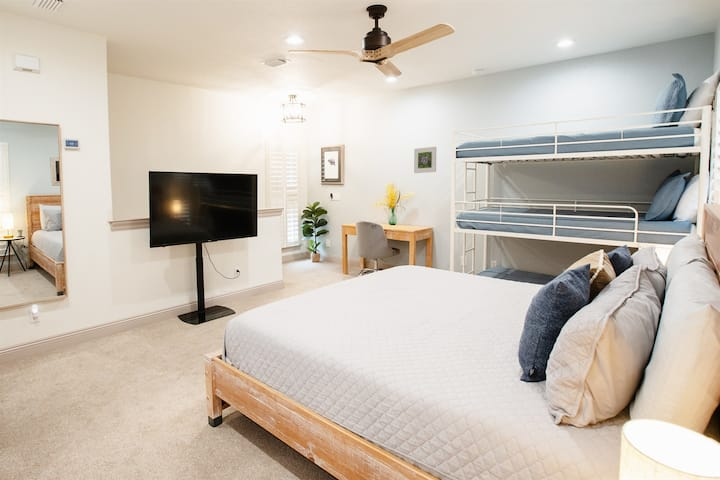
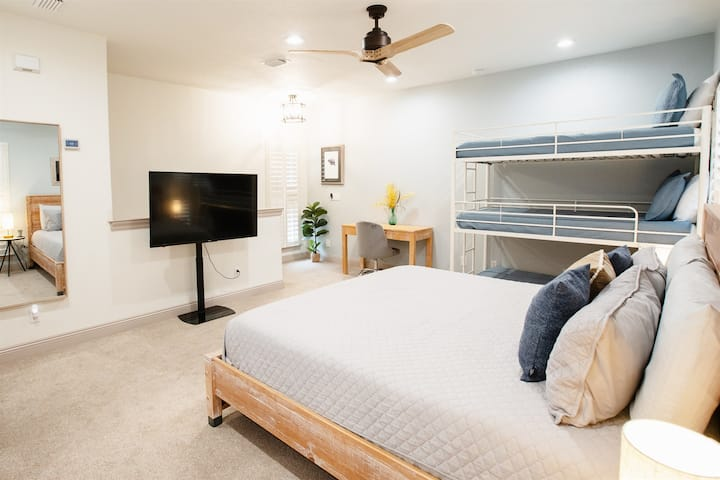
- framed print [413,146,437,174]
